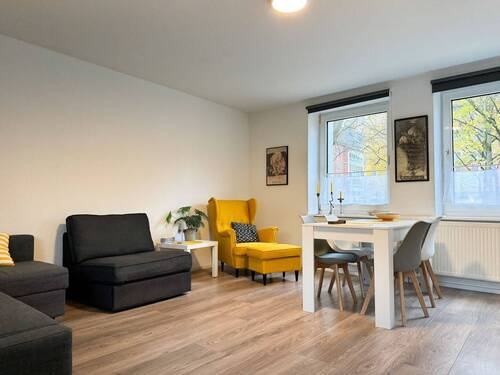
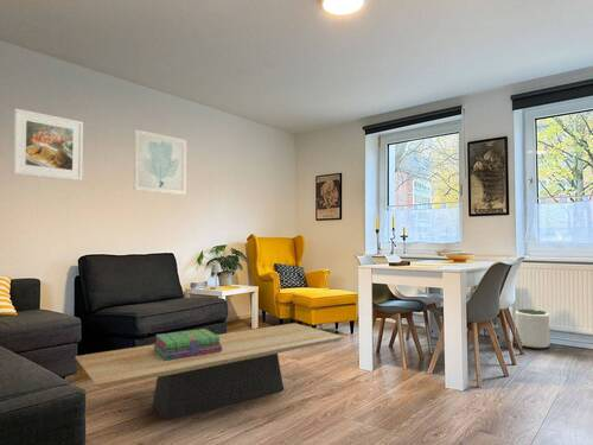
+ coffee table [74,322,345,422]
+ stack of books [152,328,222,360]
+ plant pot [514,309,550,350]
+ wall art [133,128,187,196]
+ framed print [12,107,84,182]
